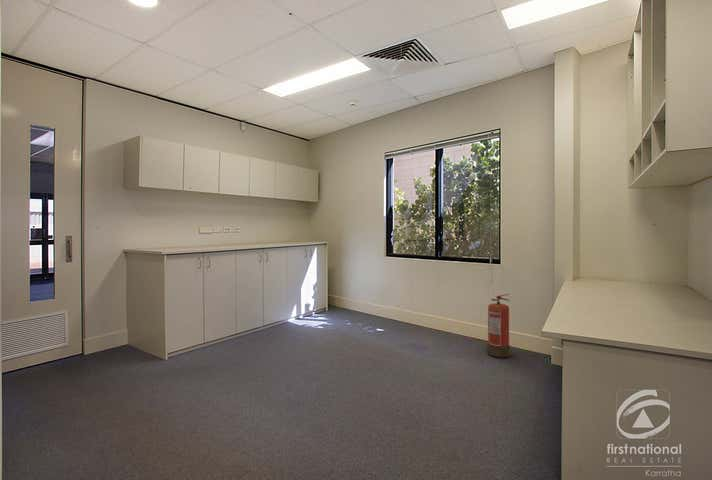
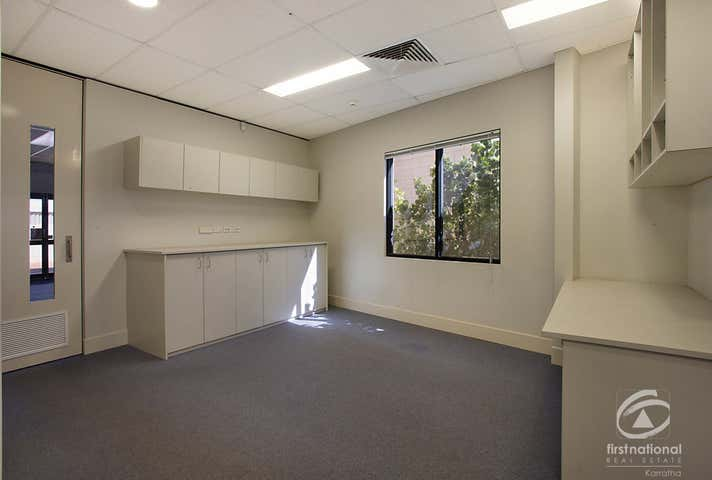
- fire extinguisher [486,293,511,358]
